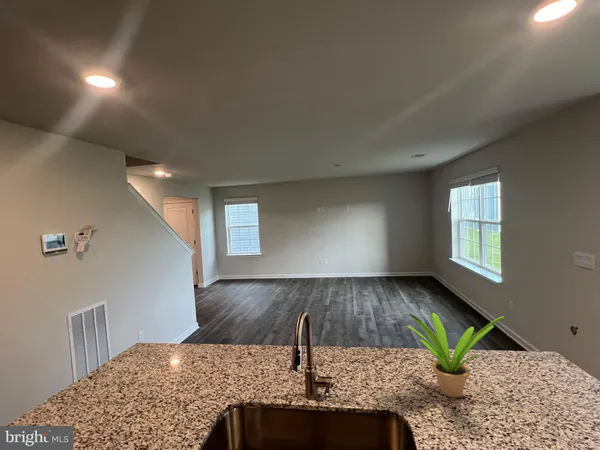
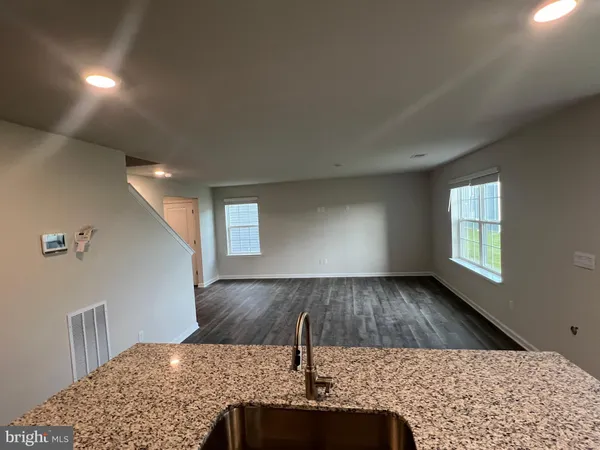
- potted plant [405,312,505,398]
